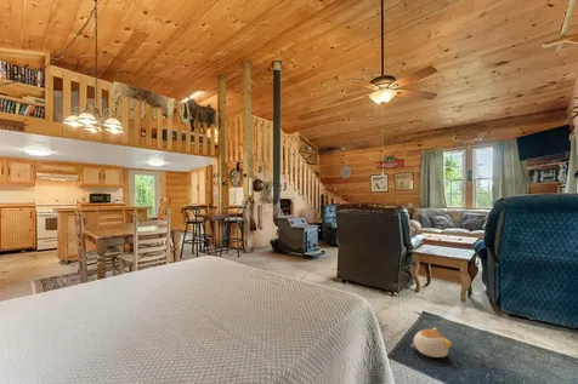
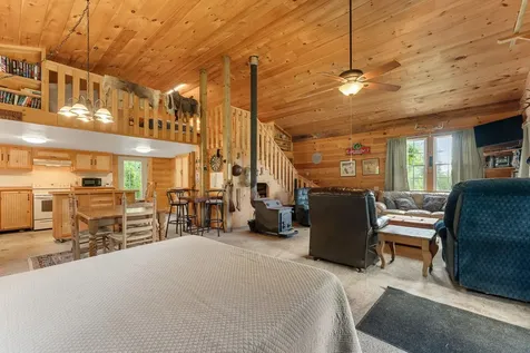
- plush toy [410,327,453,359]
